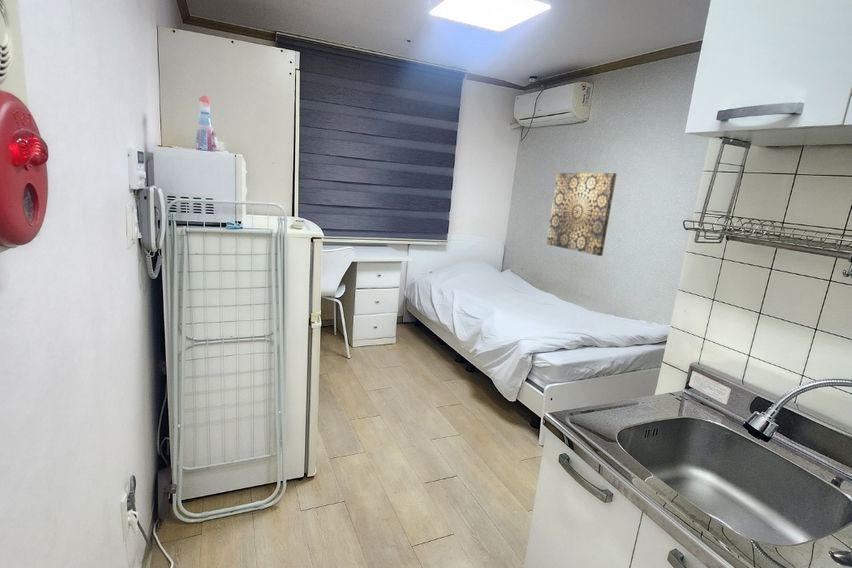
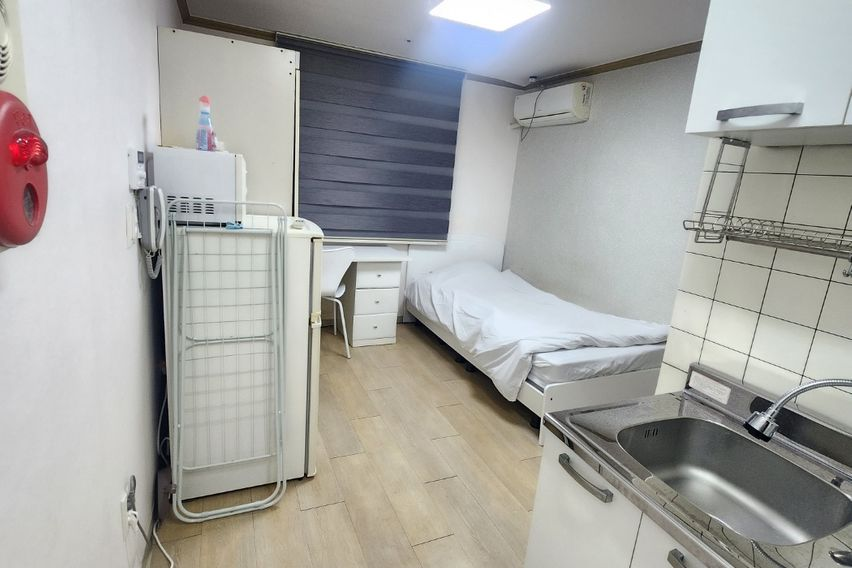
- wall art [546,172,618,257]
